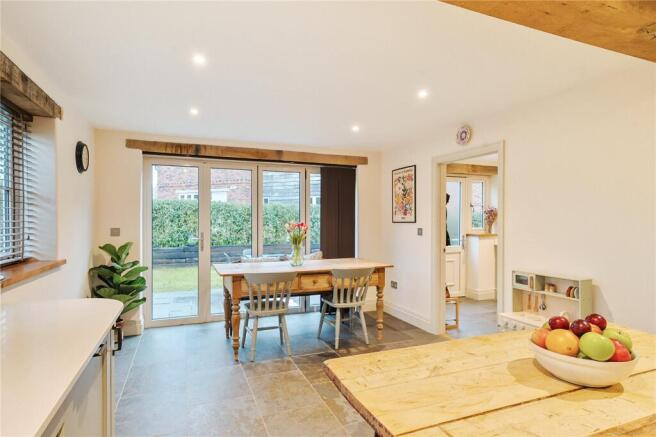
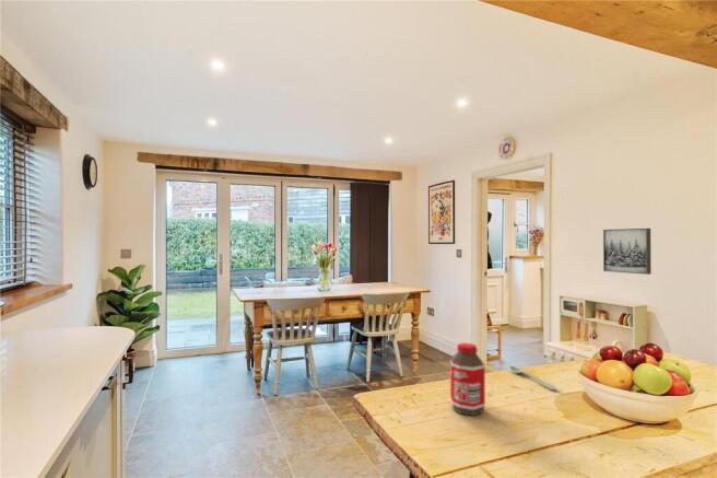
+ spoon [508,365,557,392]
+ wall art [602,228,653,276]
+ bottle [449,341,486,417]
